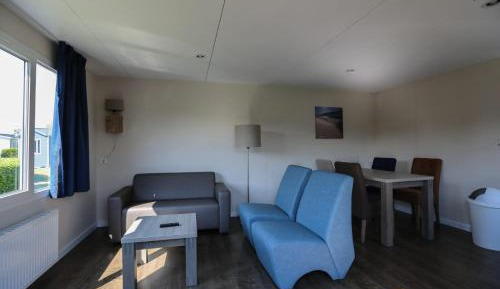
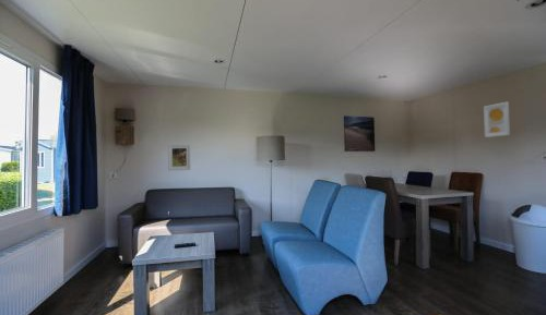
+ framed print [167,143,192,171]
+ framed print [483,100,511,138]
